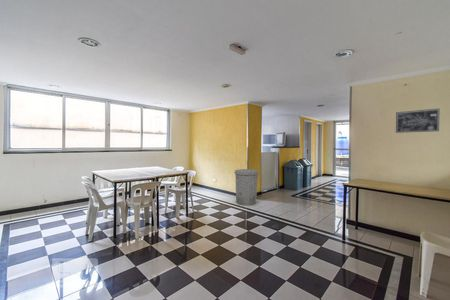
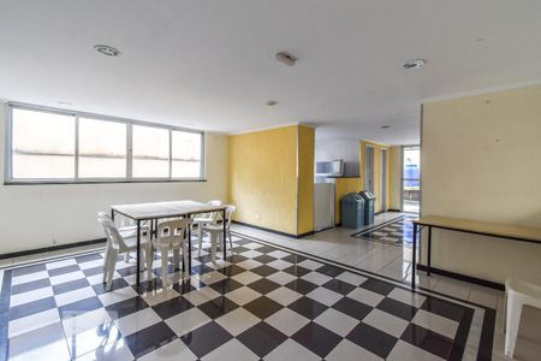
- trash can [233,168,260,206]
- wall art [395,108,440,134]
